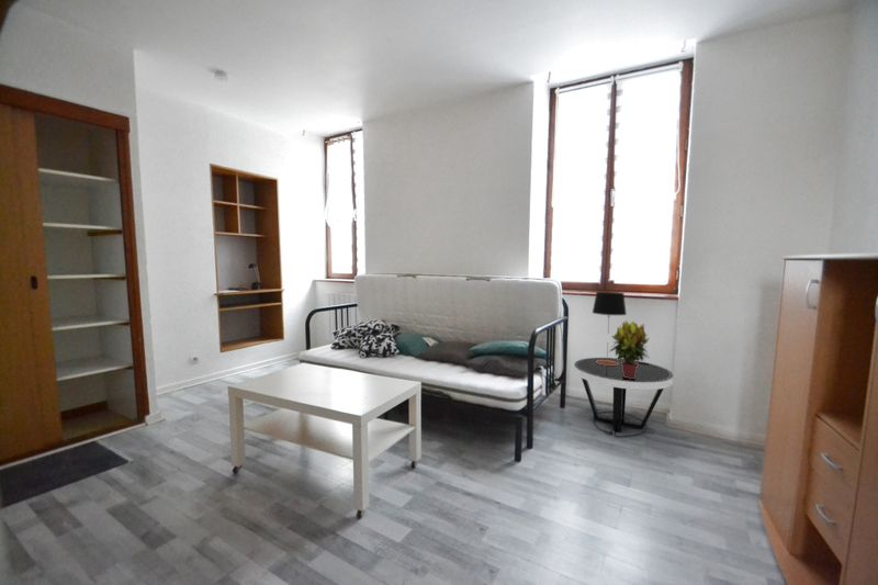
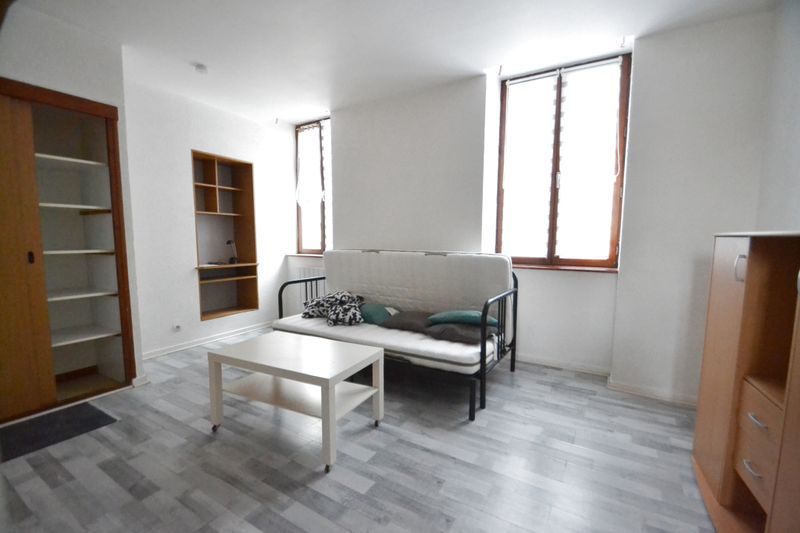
- potted plant [608,319,650,379]
- table lamp [592,291,628,365]
- side table [573,357,674,438]
